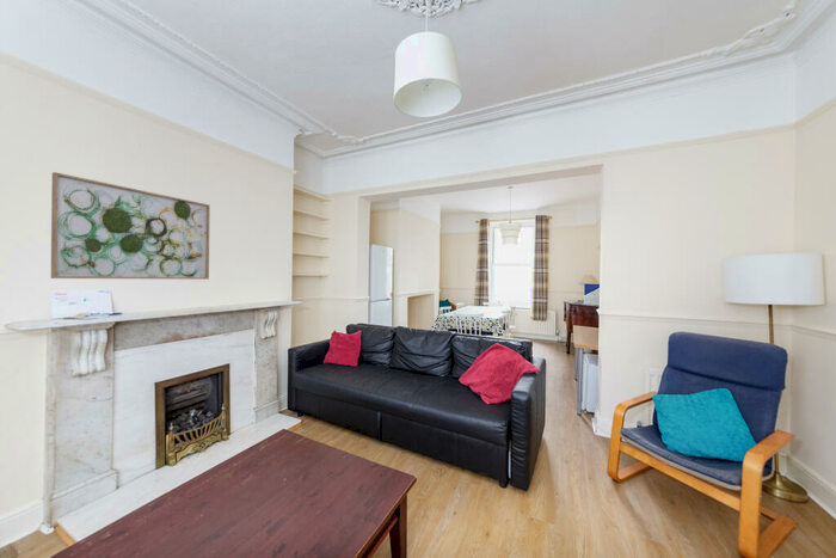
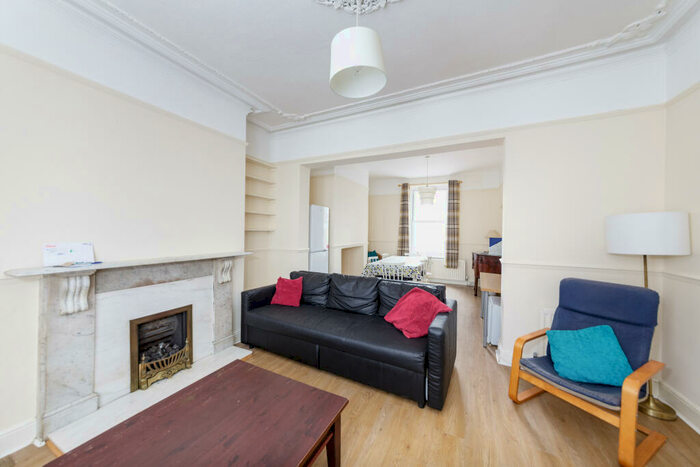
- wall art [50,171,211,281]
